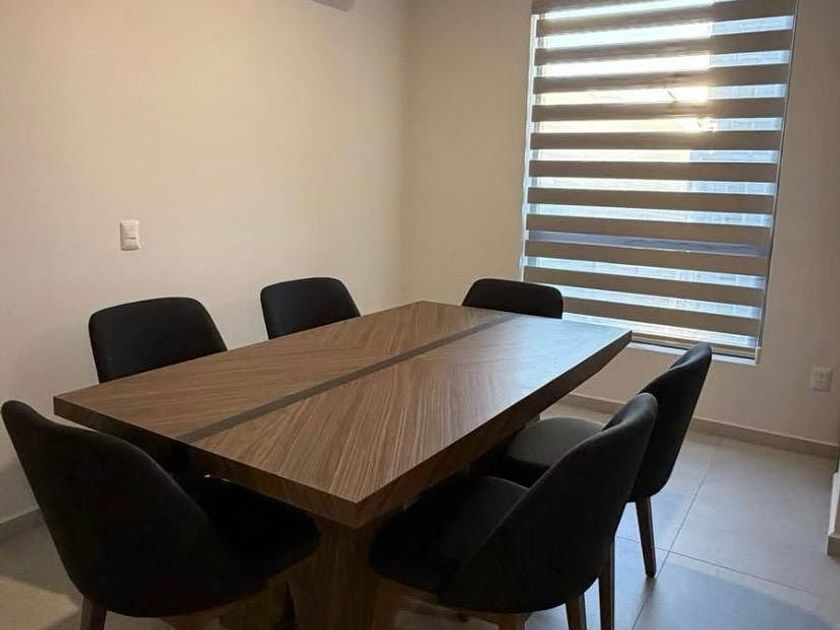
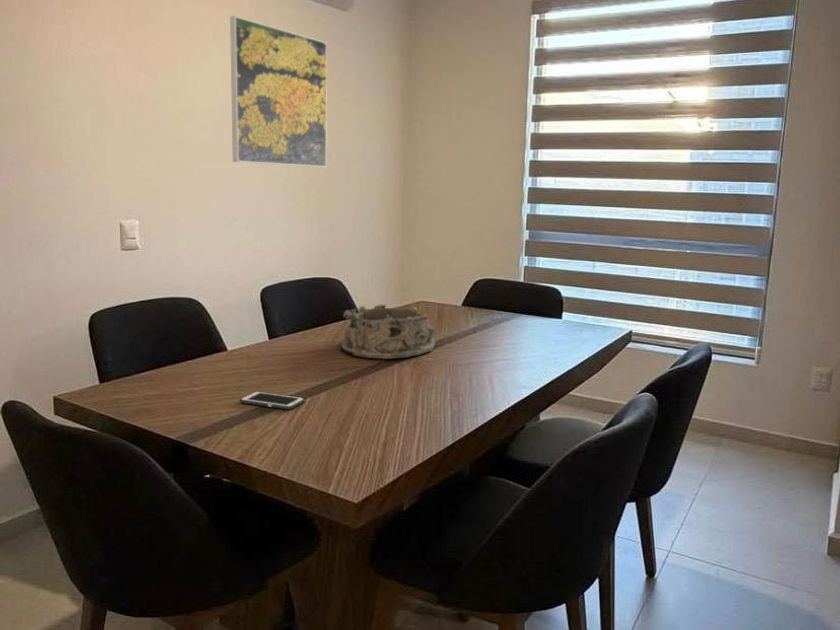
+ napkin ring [339,304,437,360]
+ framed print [229,15,328,168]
+ cell phone [239,390,306,410]
